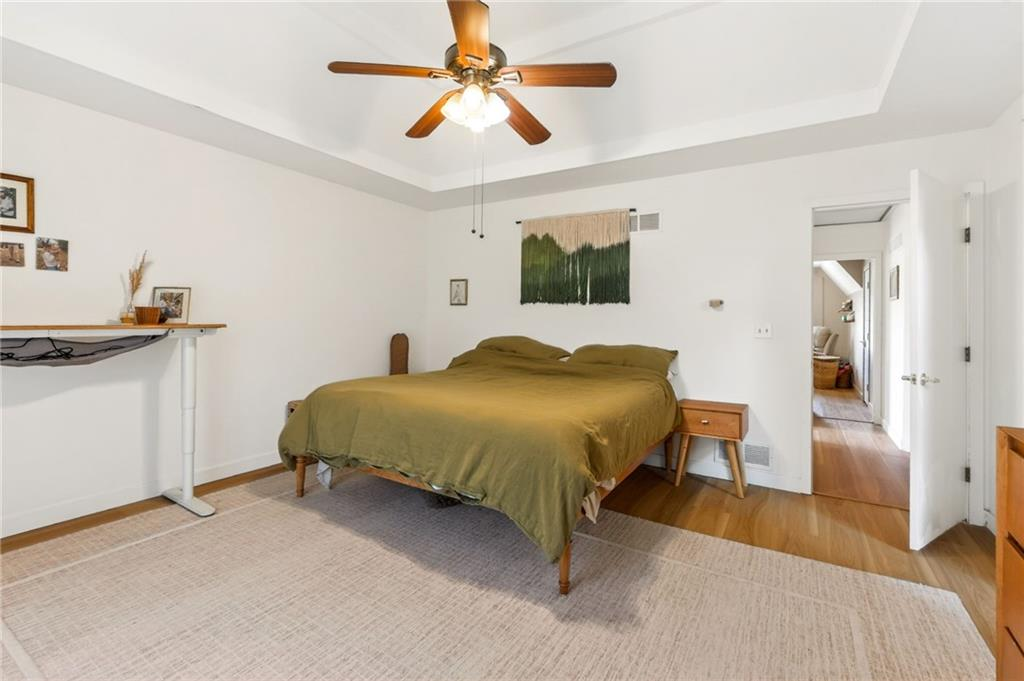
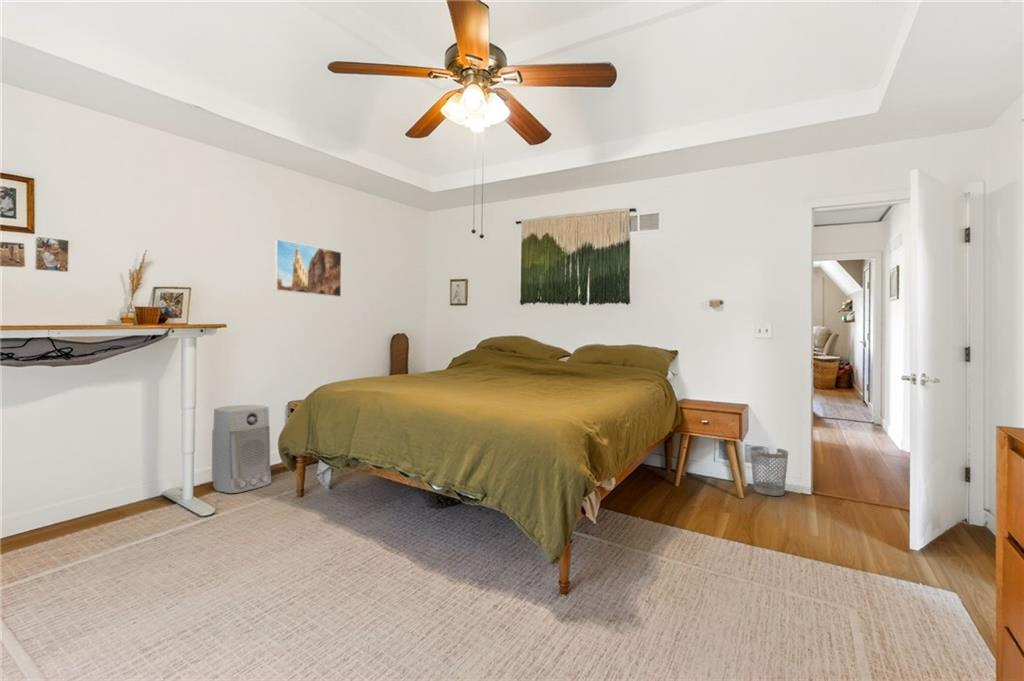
+ wastebasket [749,445,789,497]
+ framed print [273,238,342,298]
+ air purifier [211,404,272,494]
